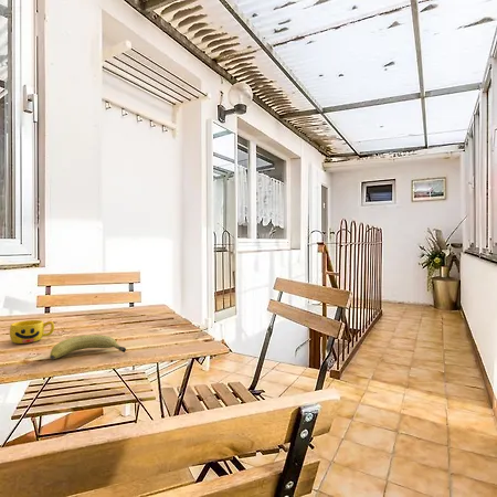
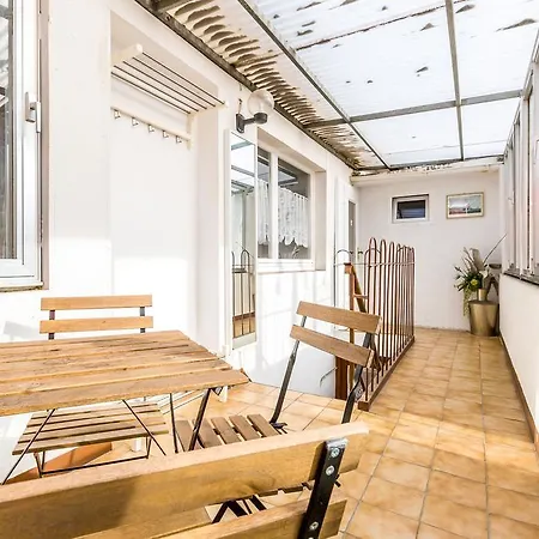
- cup [9,319,55,345]
- fruit [49,334,127,360]
